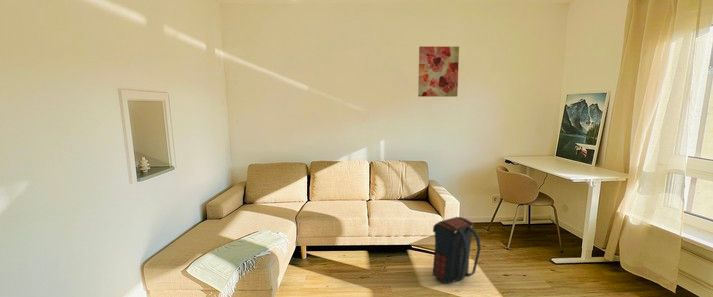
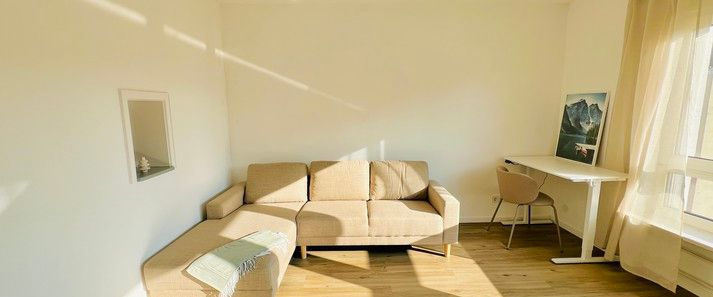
- wall art [417,45,460,98]
- satchel [432,216,482,284]
